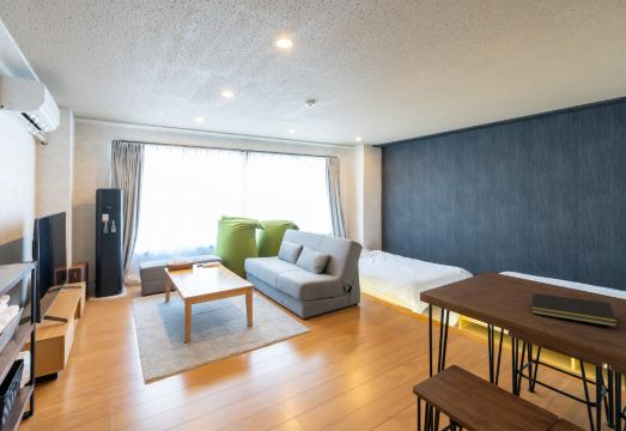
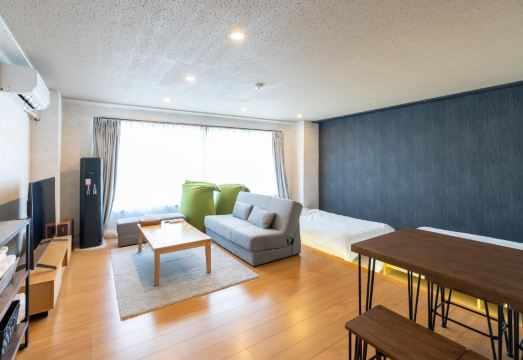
- notepad [530,292,618,328]
